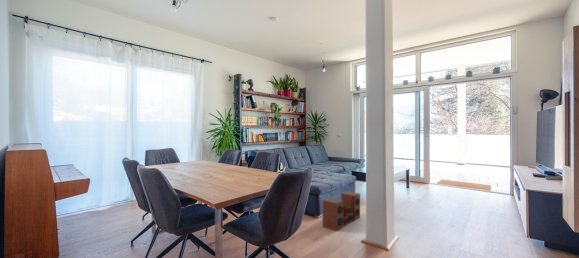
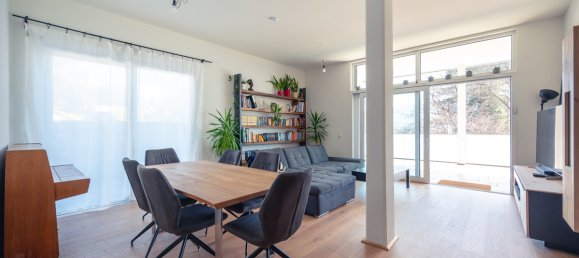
- speaker [322,190,361,232]
